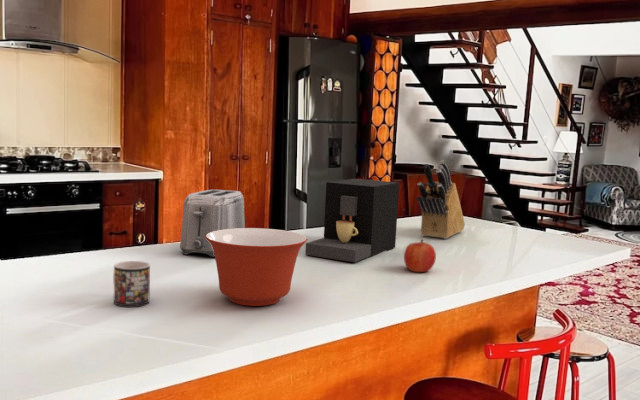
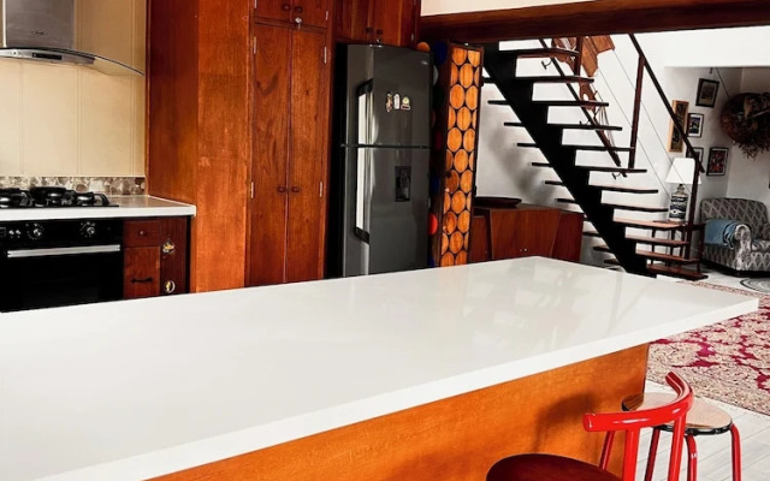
- coffee maker [304,178,400,263]
- mixing bowl [205,227,308,307]
- toaster [179,189,246,258]
- mug [112,260,151,307]
- knife block [416,160,466,240]
- fruit [403,239,437,273]
